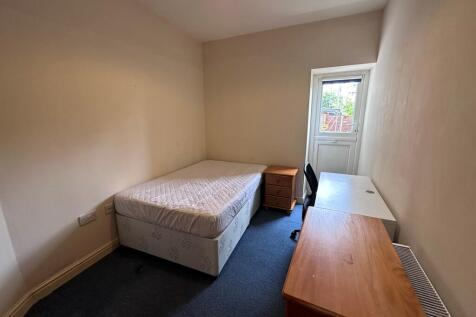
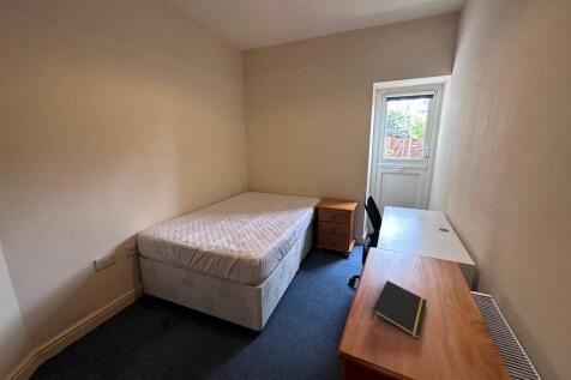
+ notepad [371,279,428,340]
